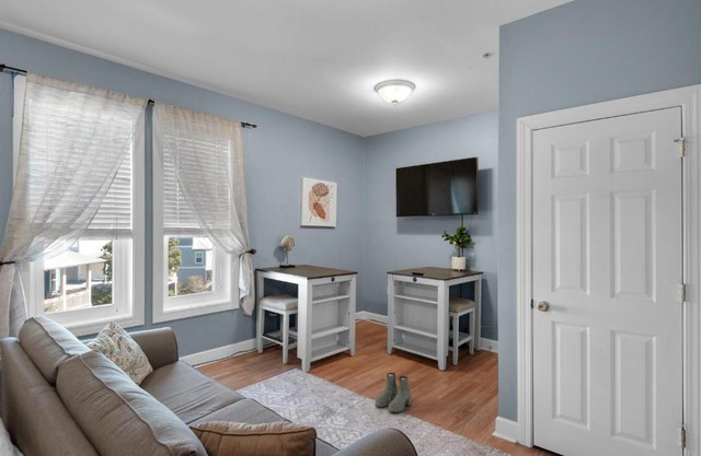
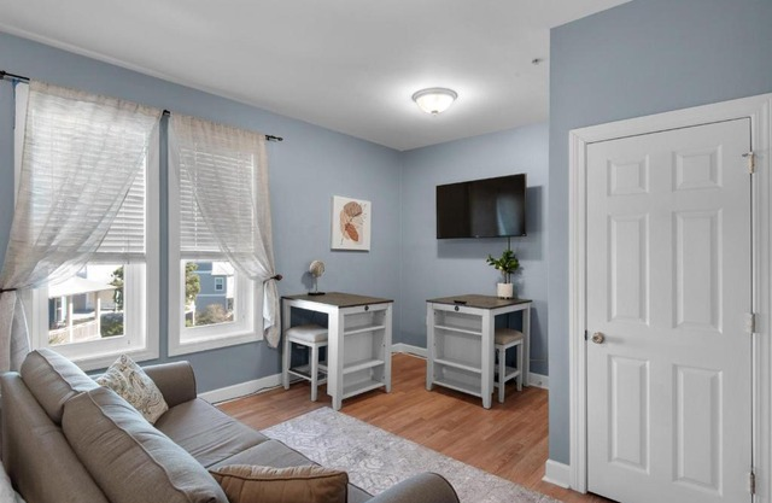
- boots [375,372,412,413]
